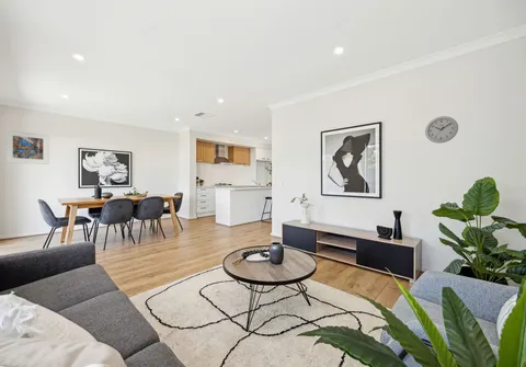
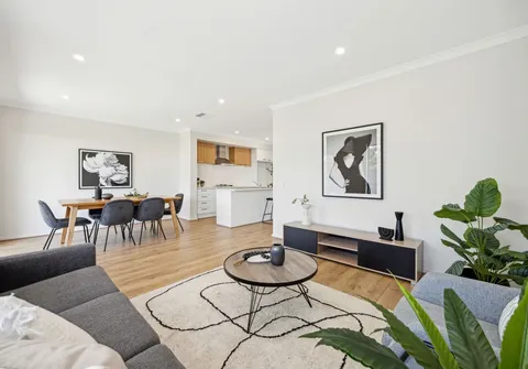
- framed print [4,129,50,165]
- wall clock [424,115,459,145]
